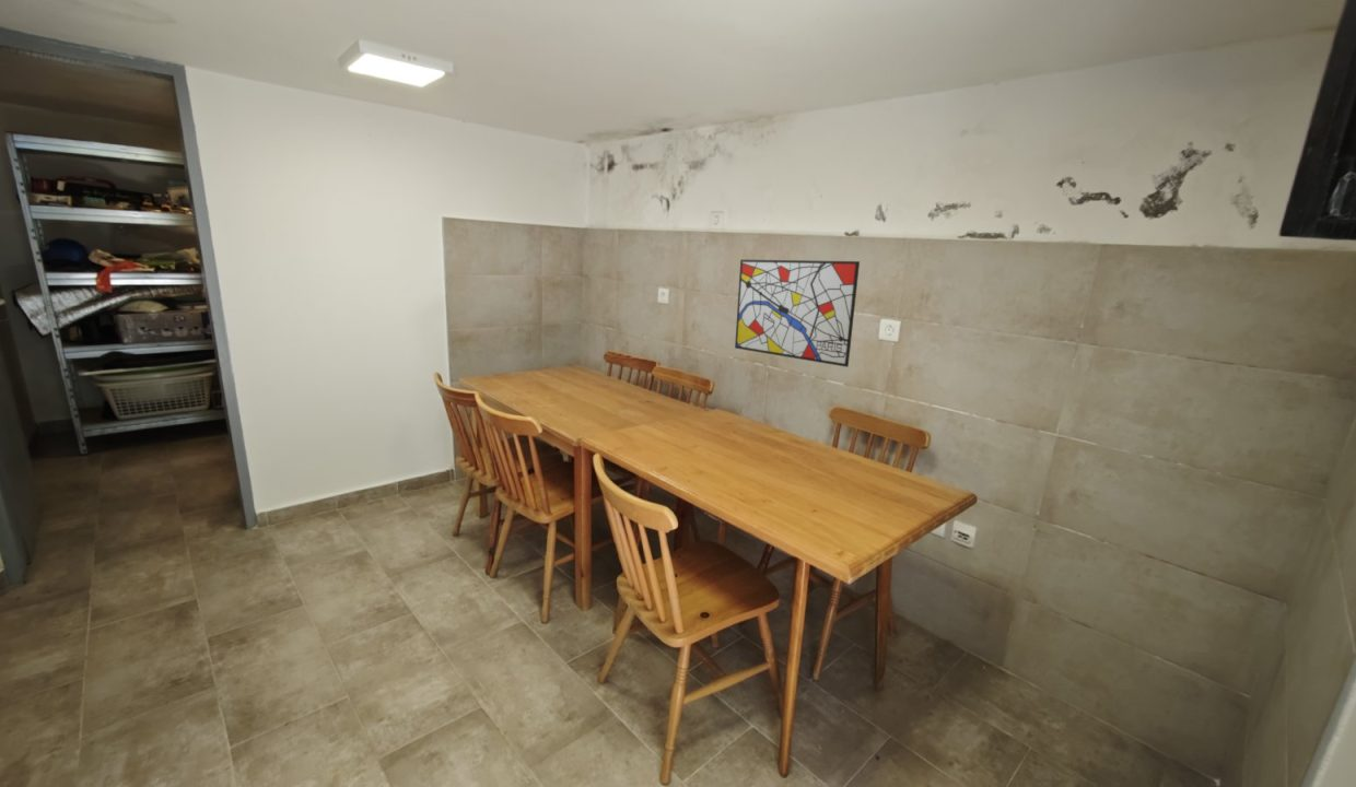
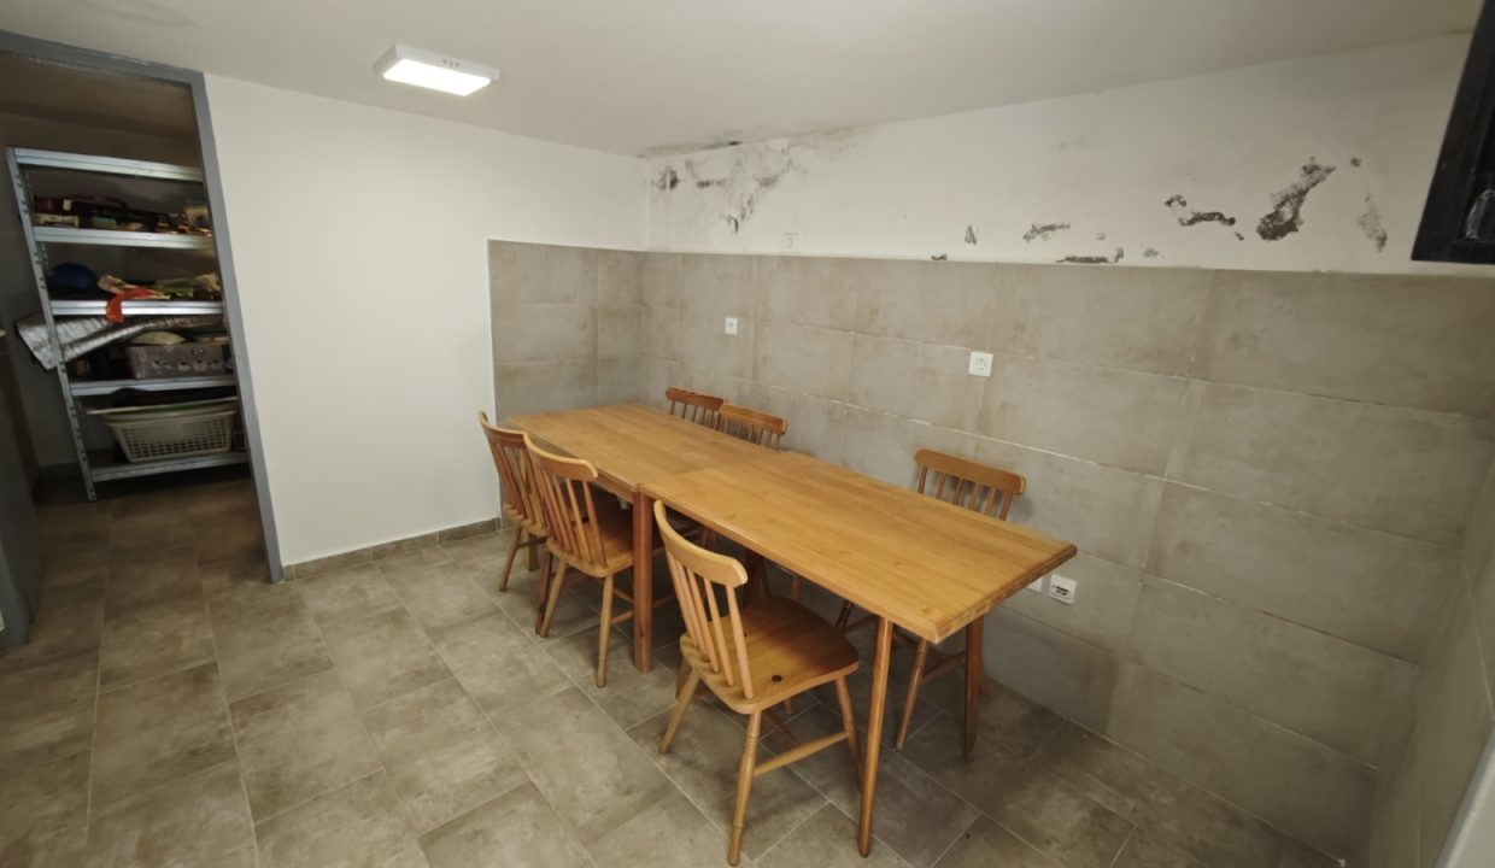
- wall art [734,259,861,368]
